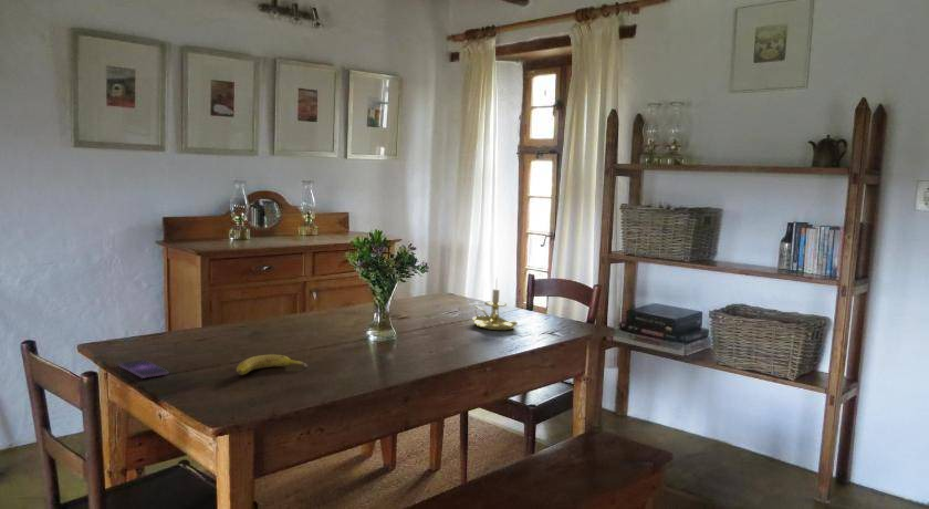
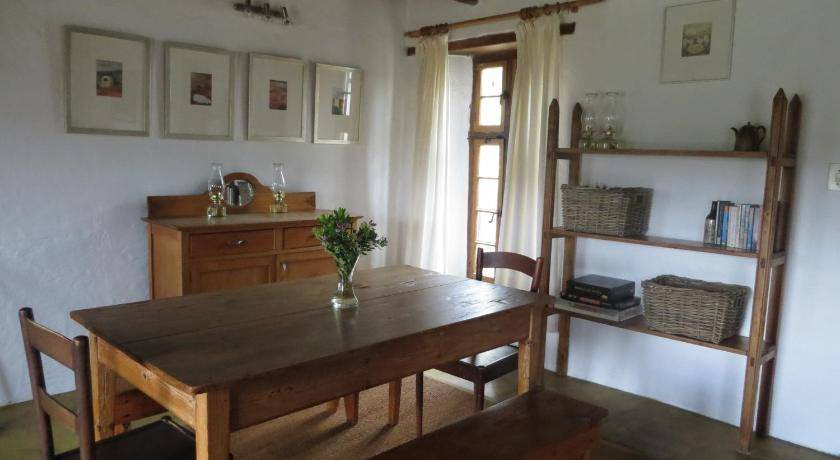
- candle holder [471,276,519,331]
- fruit [236,354,310,376]
- smartphone [117,359,169,380]
